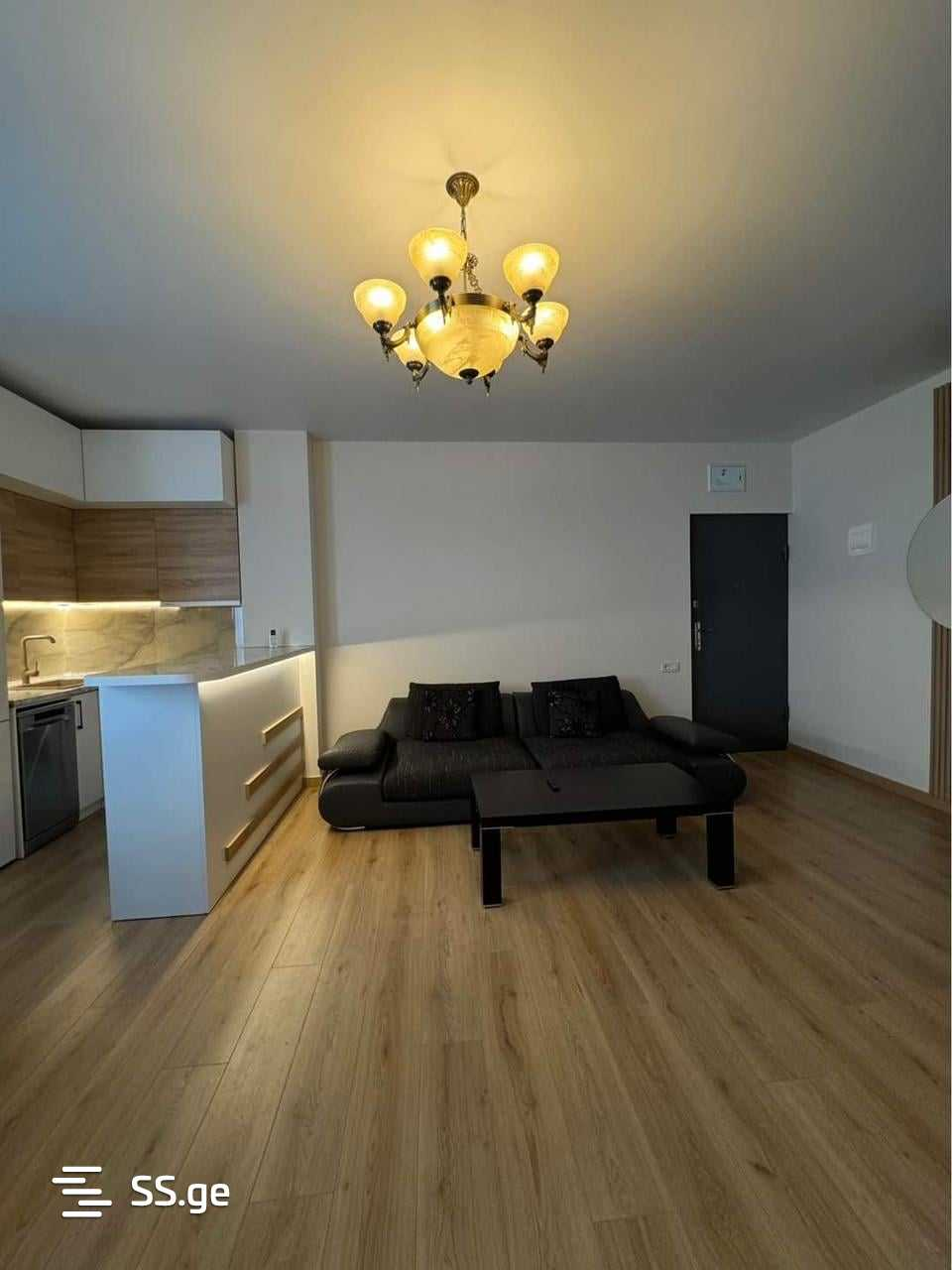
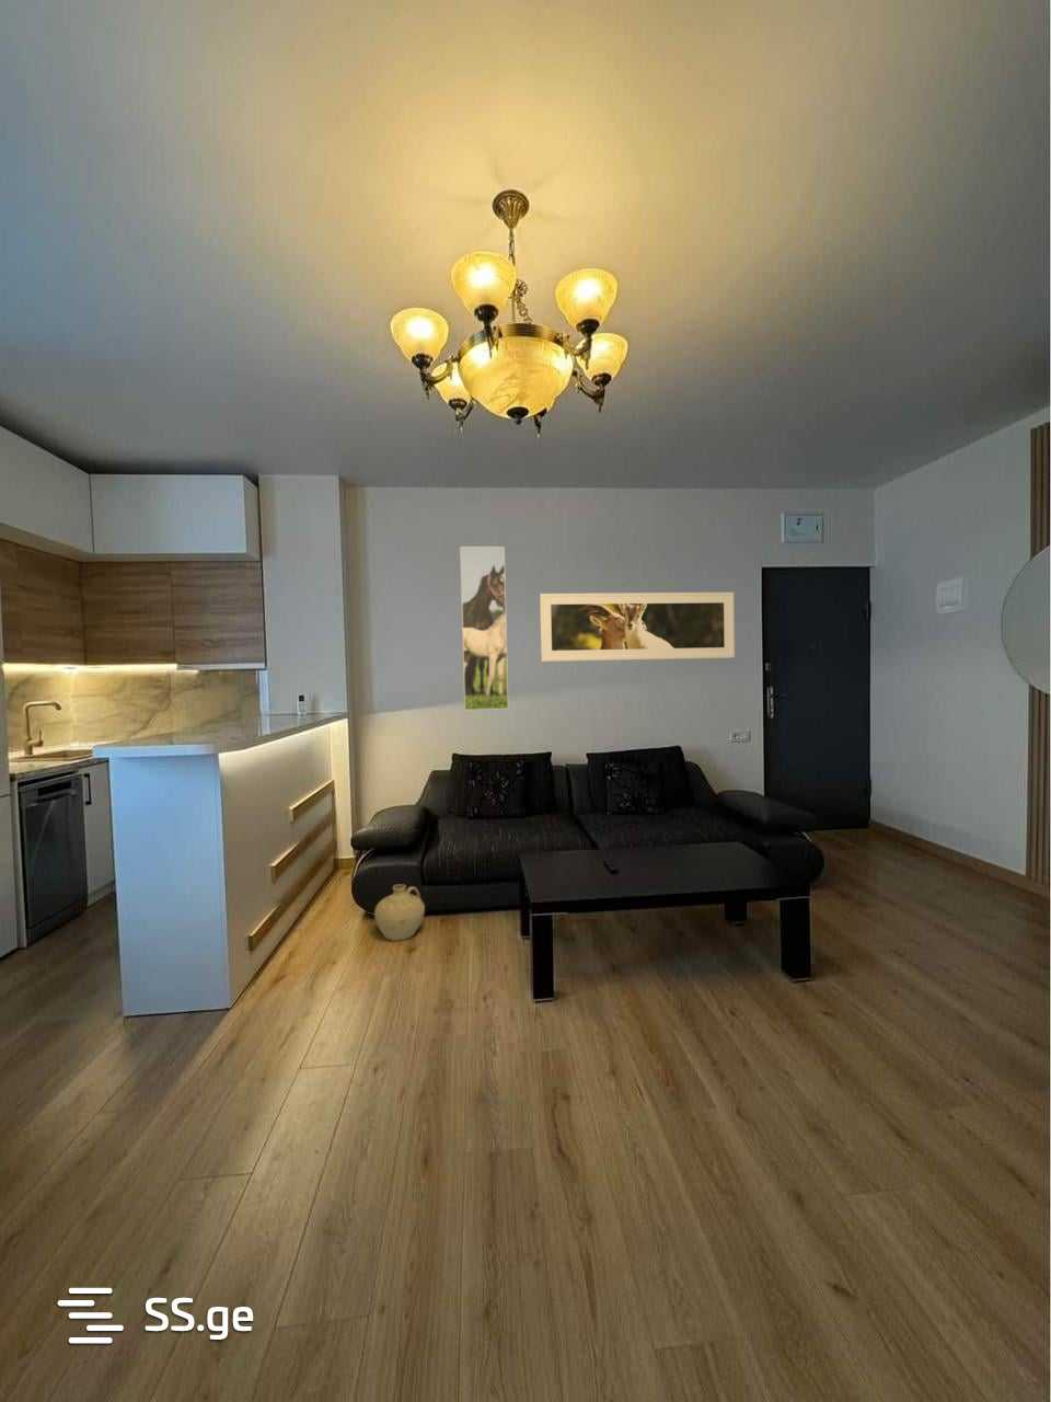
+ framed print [459,545,509,711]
+ ceramic jug [373,883,426,942]
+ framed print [539,592,735,662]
